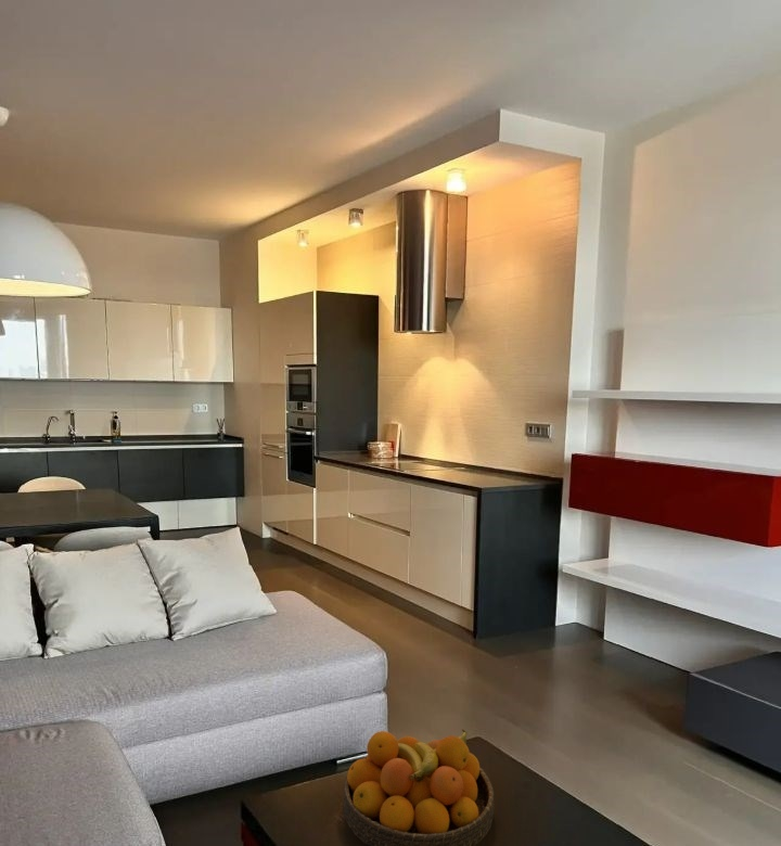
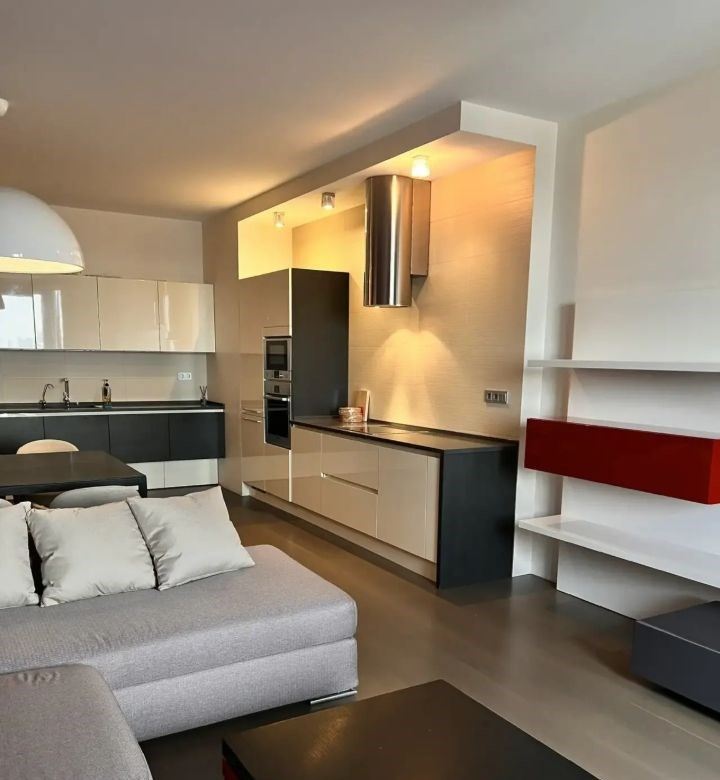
- fruit bowl [342,728,496,846]
